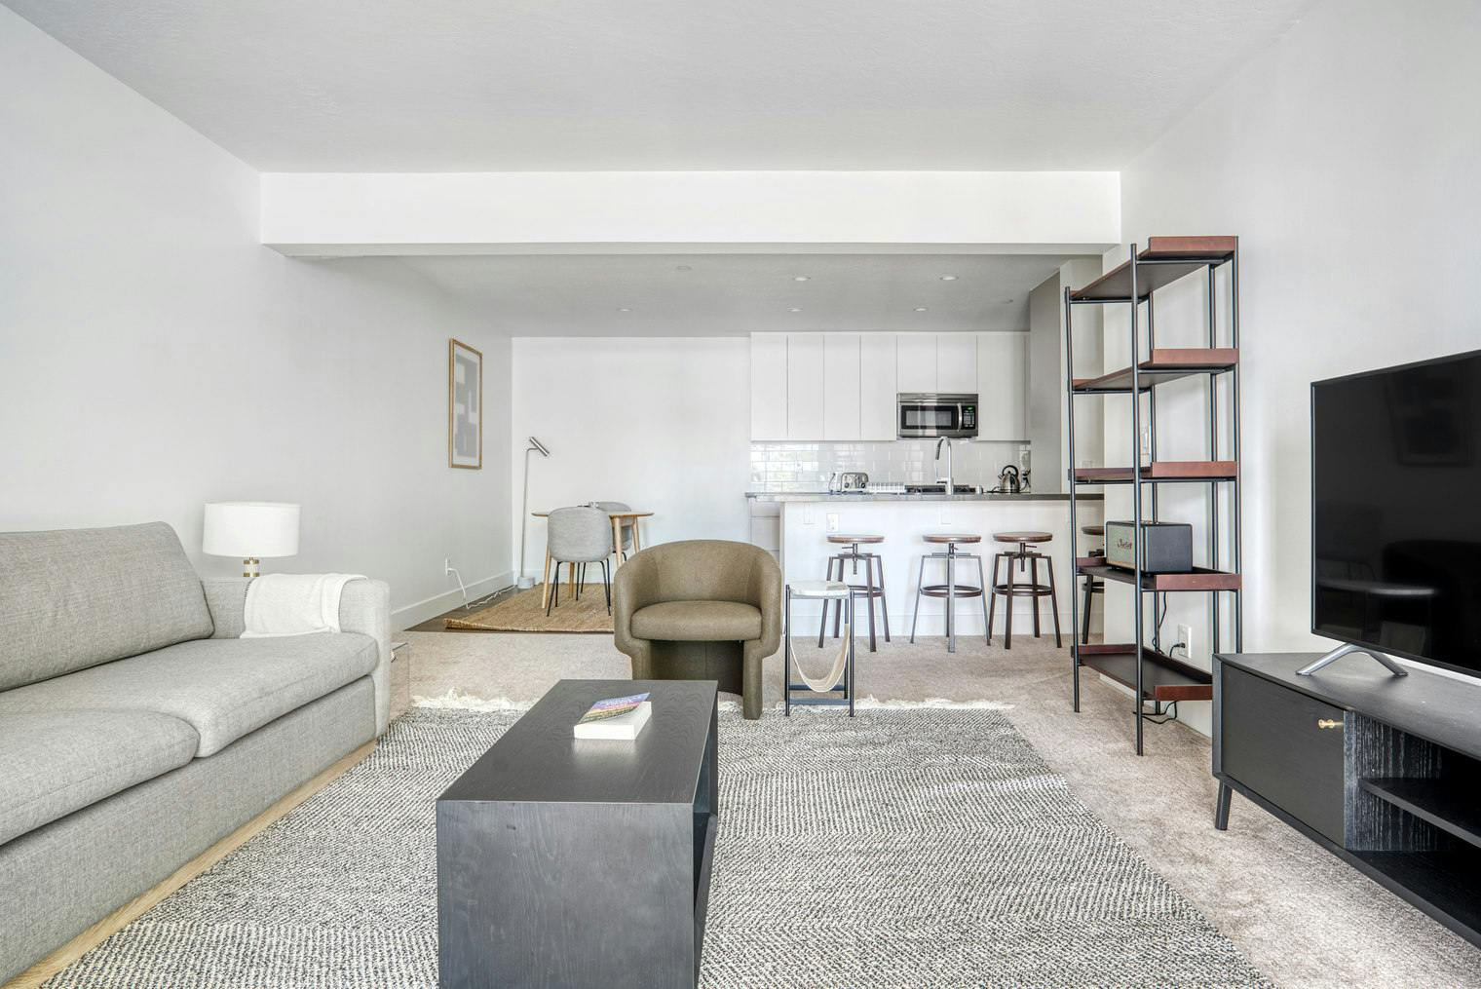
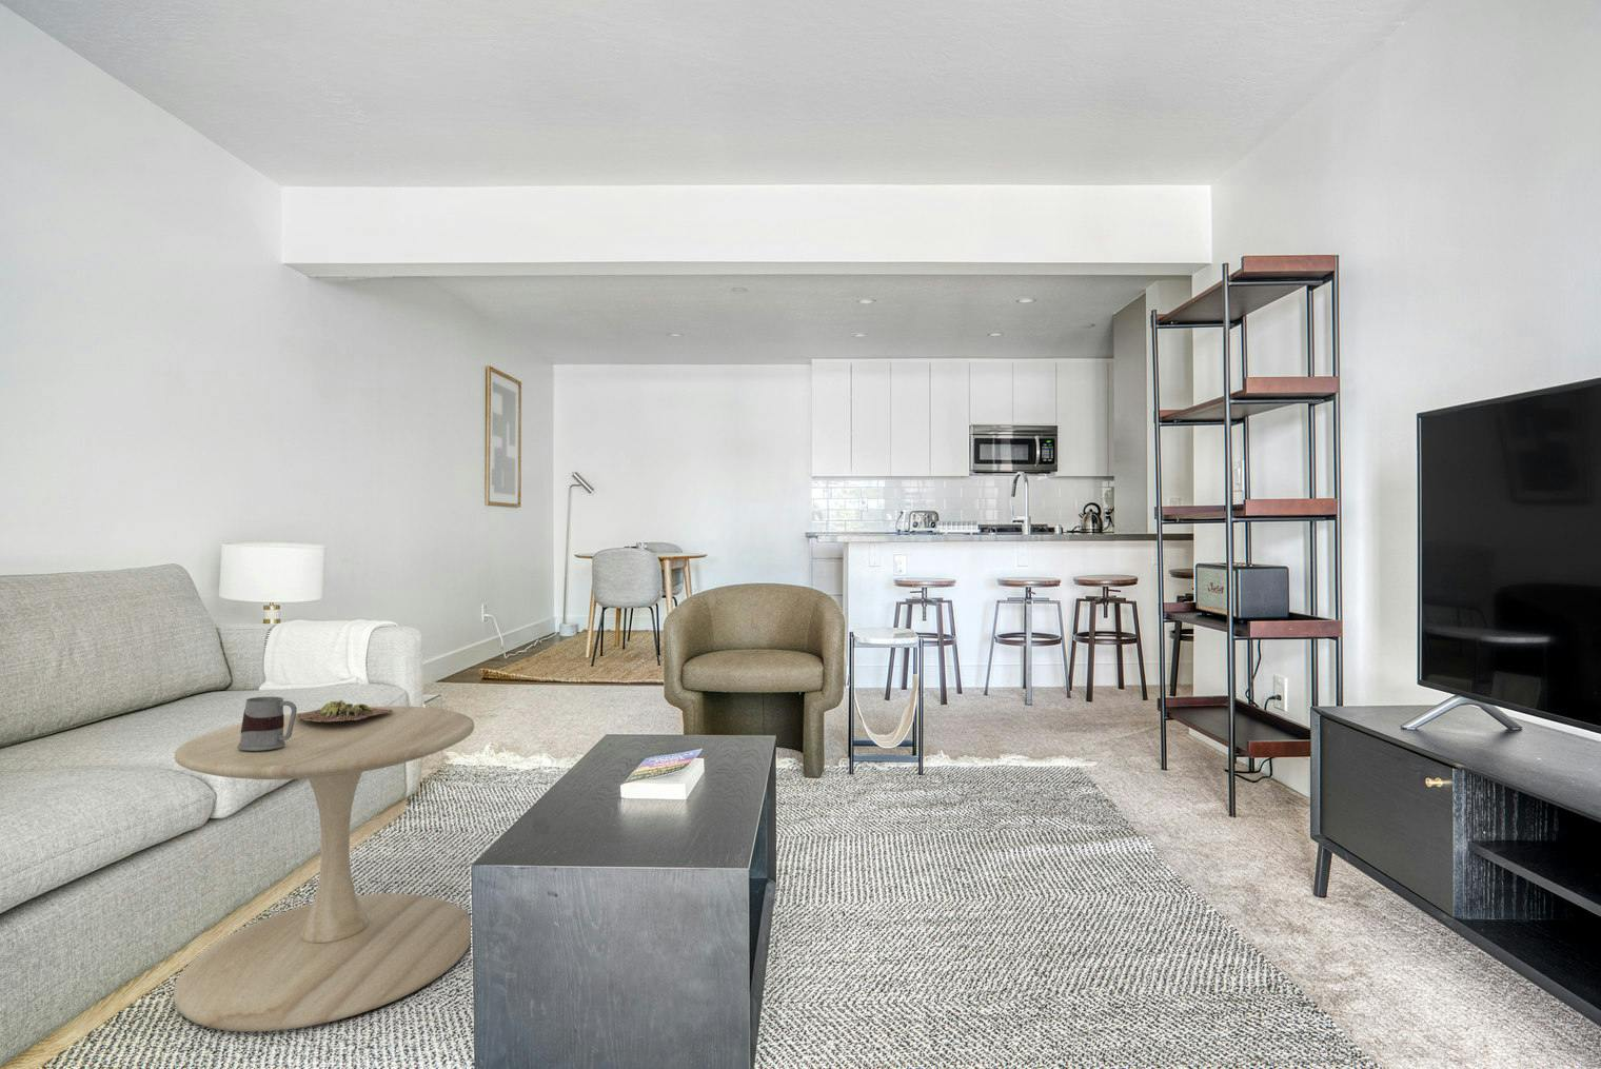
+ mug [237,697,298,750]
+ succulent plant [296,699,392,722]
+ side table [173,705,475,1033]
